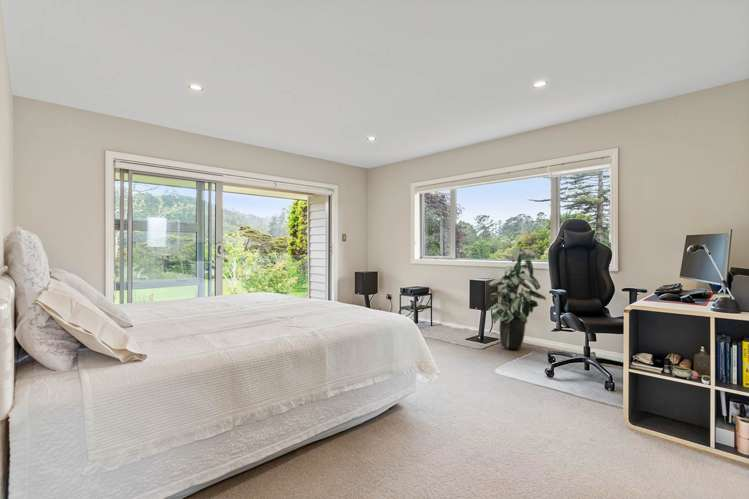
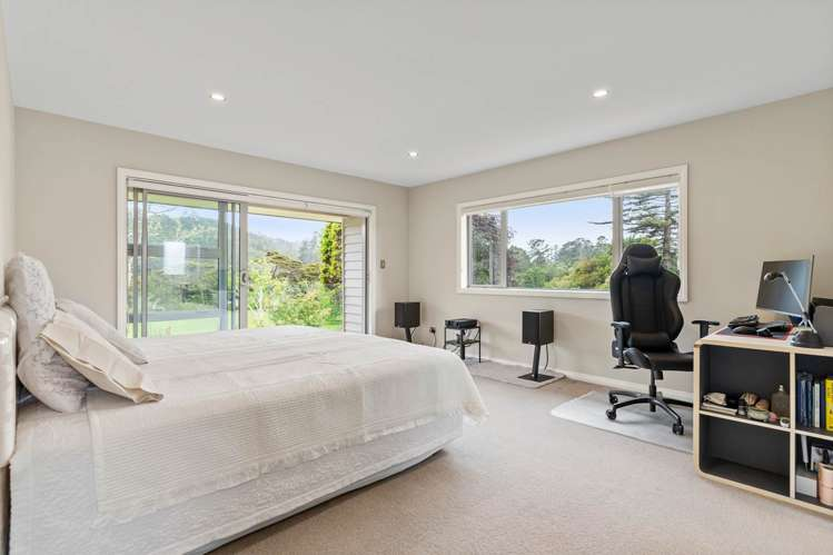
- indoor plant [486,242,547,351]
